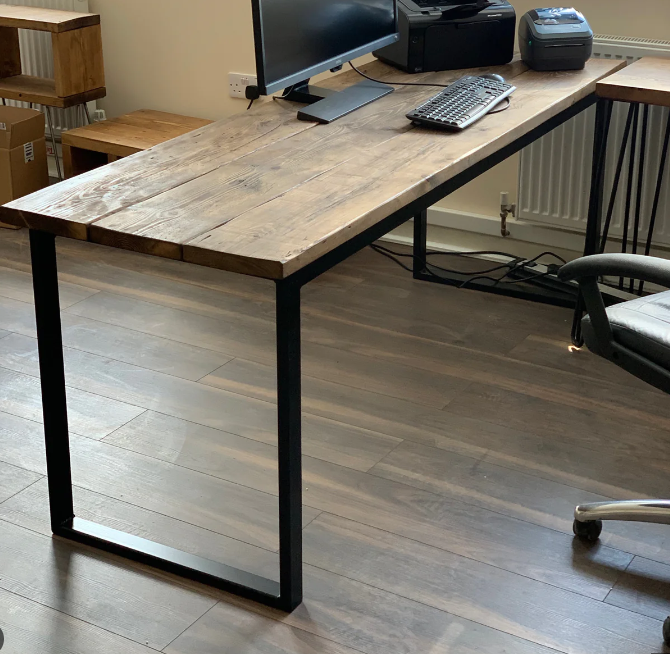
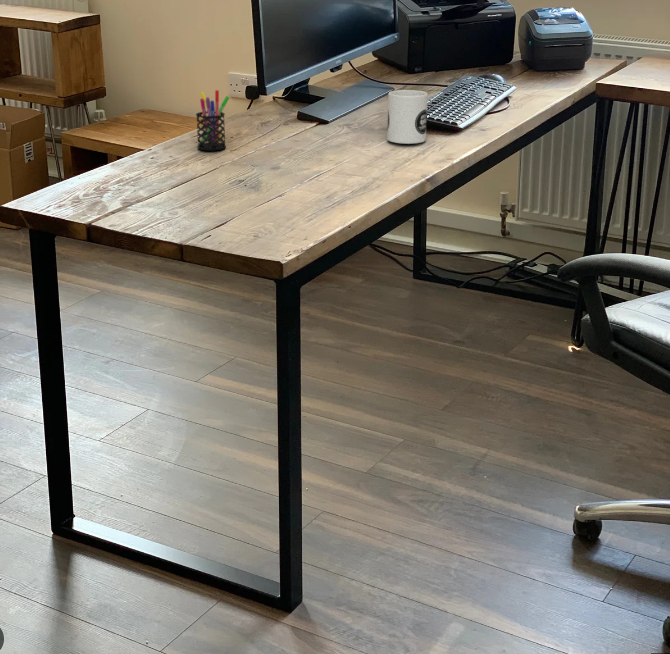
+ mug [386,89,429,145]
+ pen holder [195,89,230,152]
